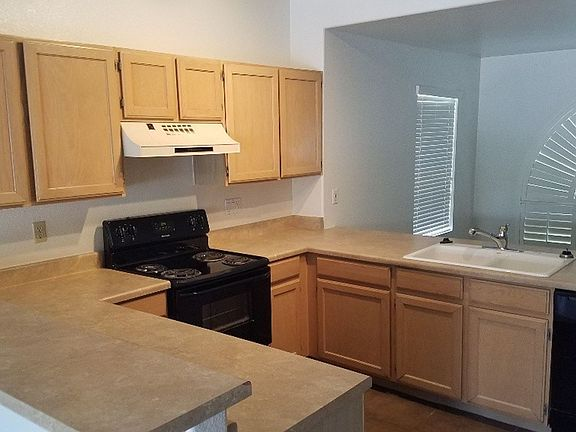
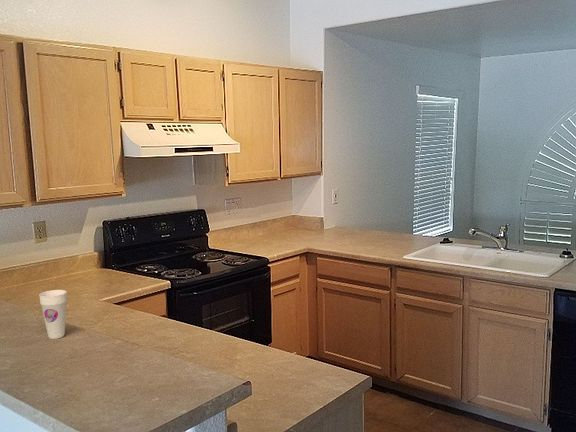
+ cup [38,289,68,340]
